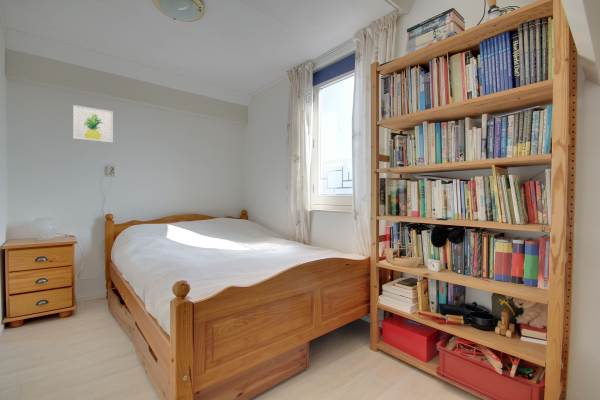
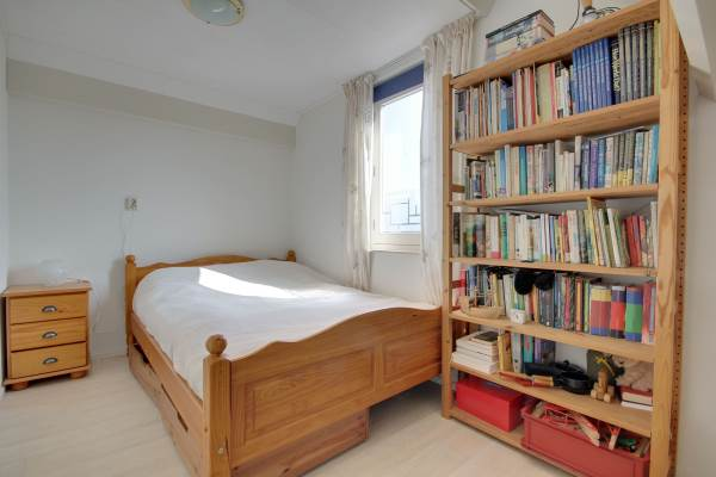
- wall art [72,104,114,144]
